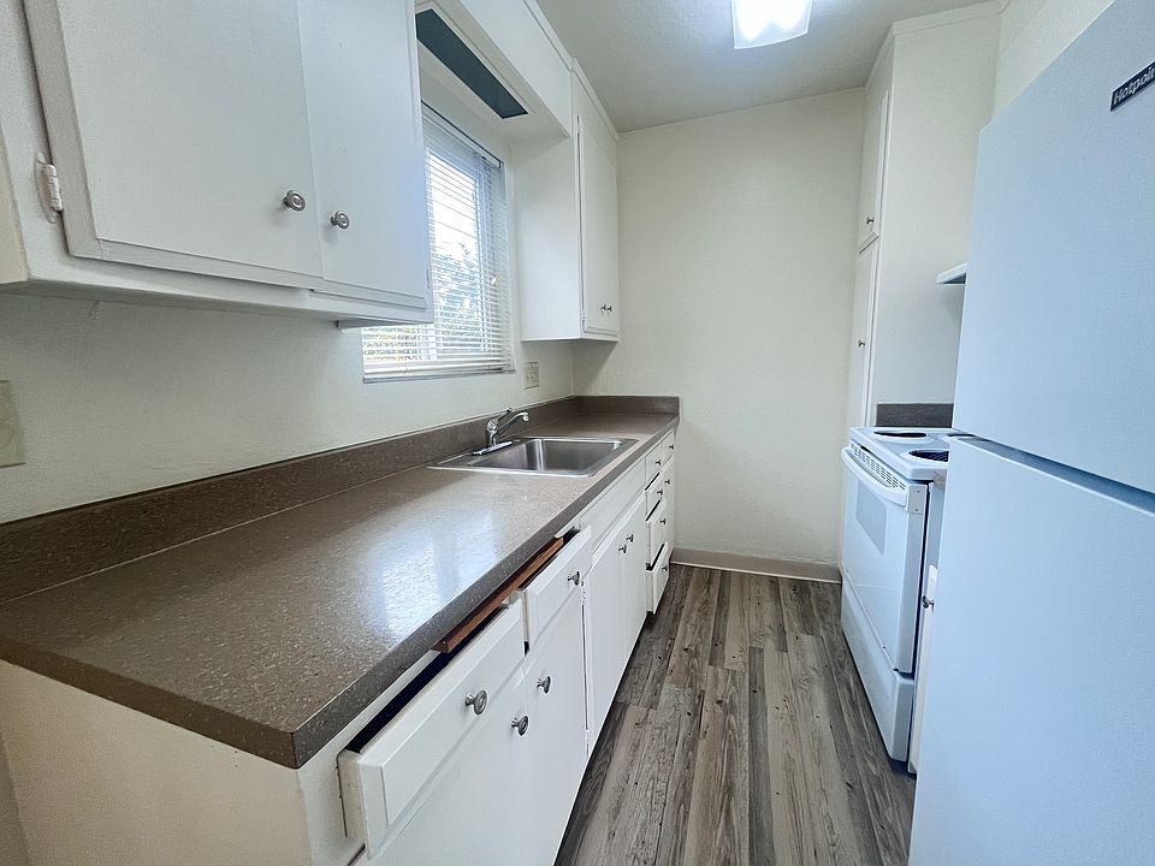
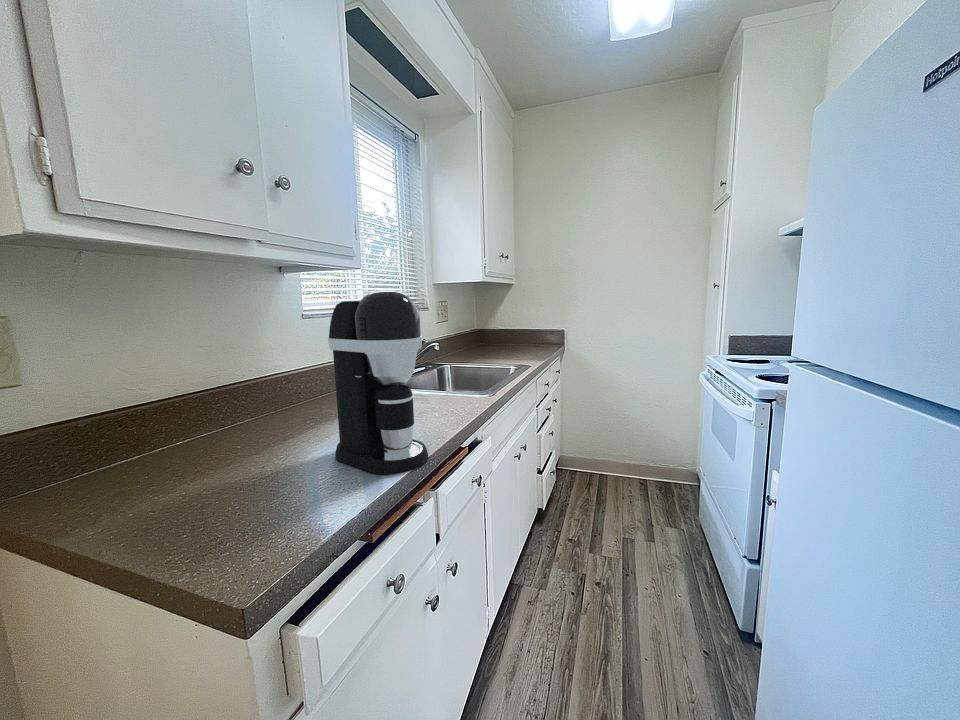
+ coffee maker [327,289,429,475]
